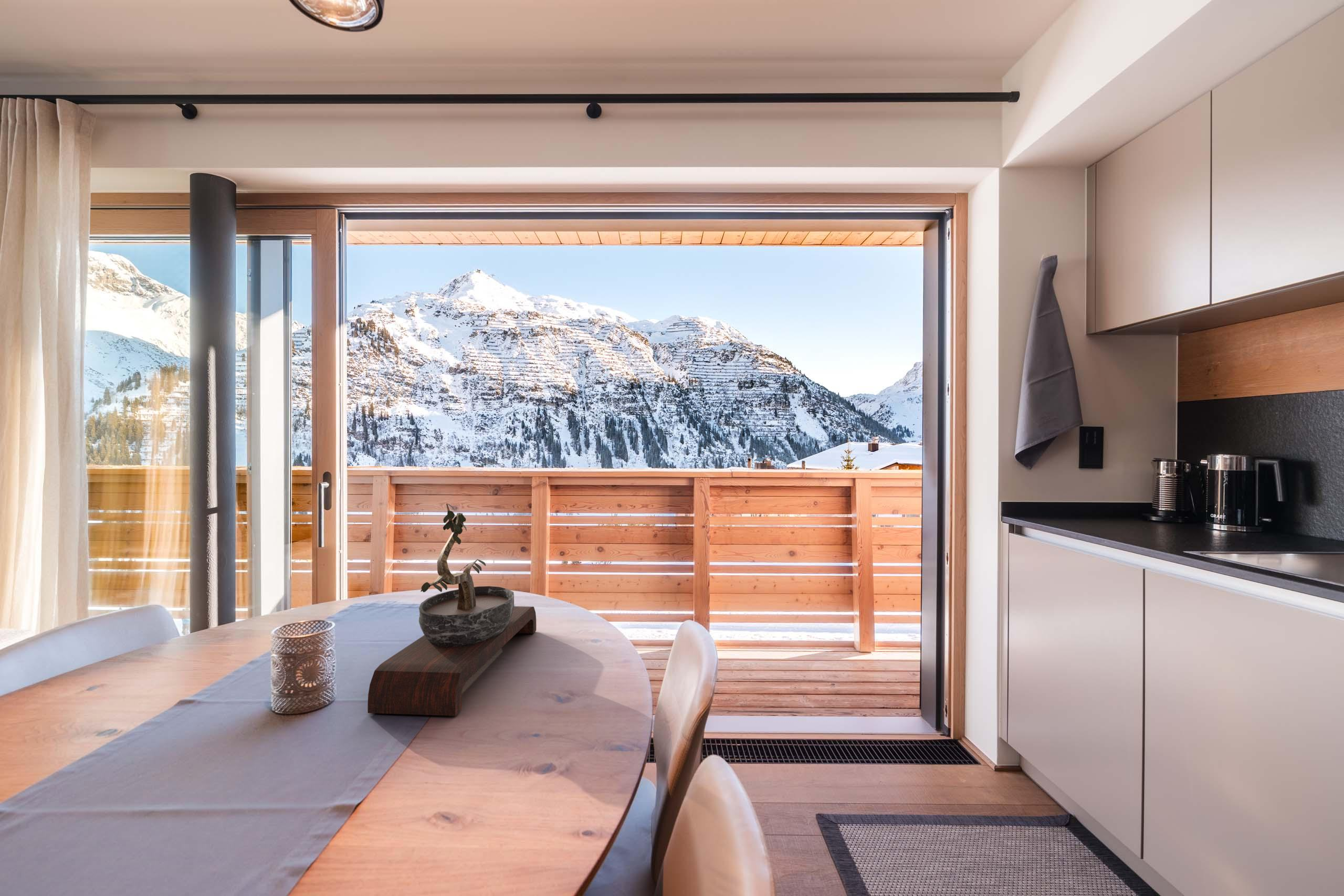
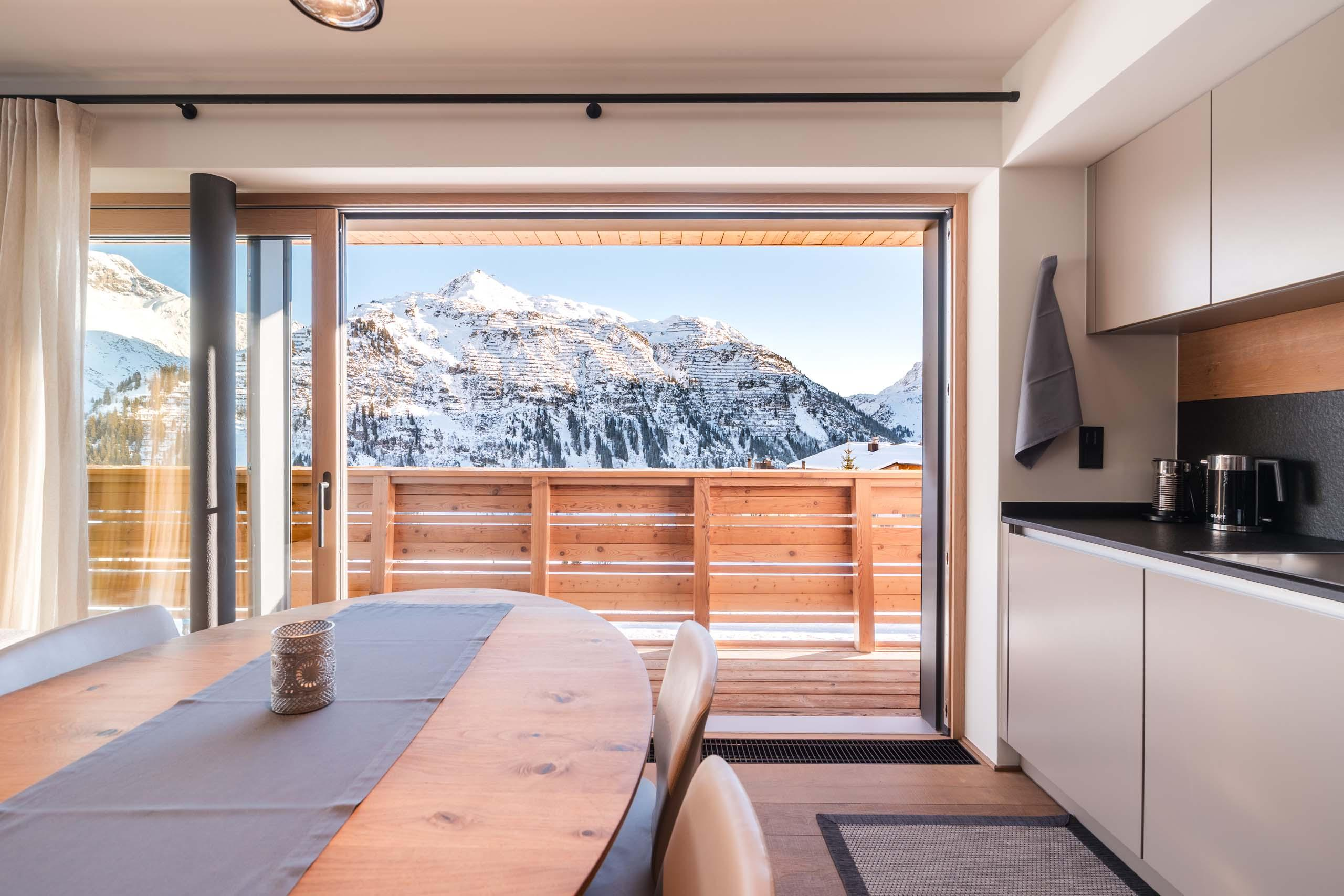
- bonsai tree [367,503,537,716]
